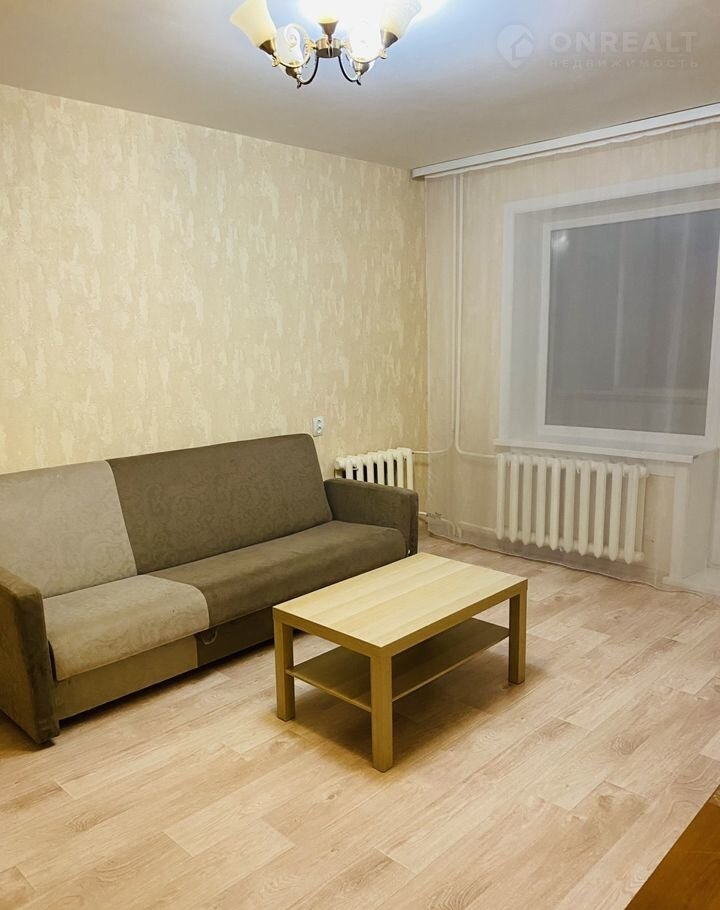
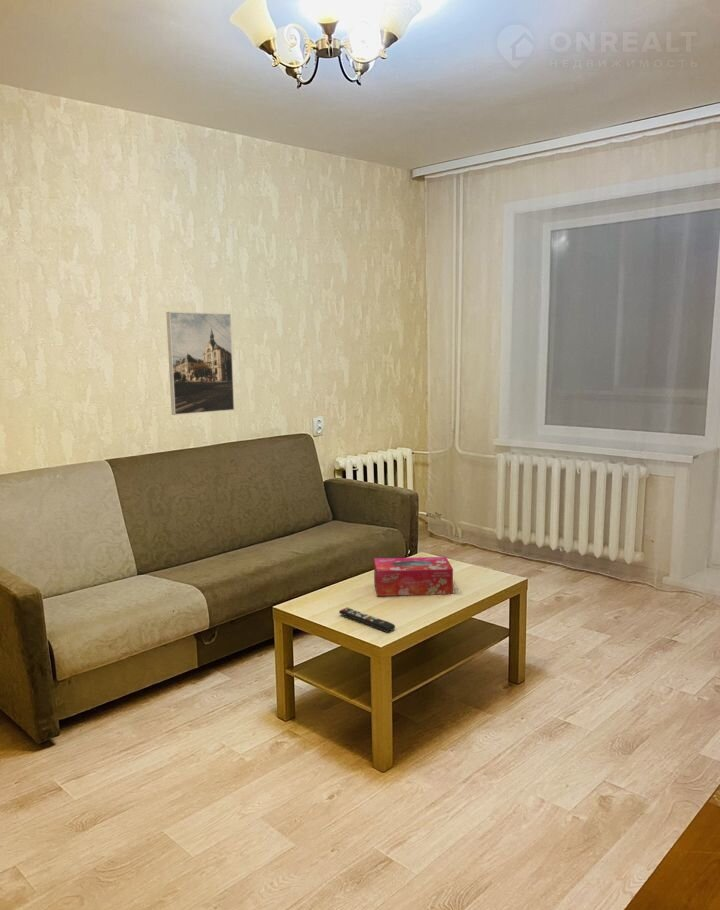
+ remote control [338,607,396,633]
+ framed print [165,311,235,416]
+ tissue box [373,556,454,597]
